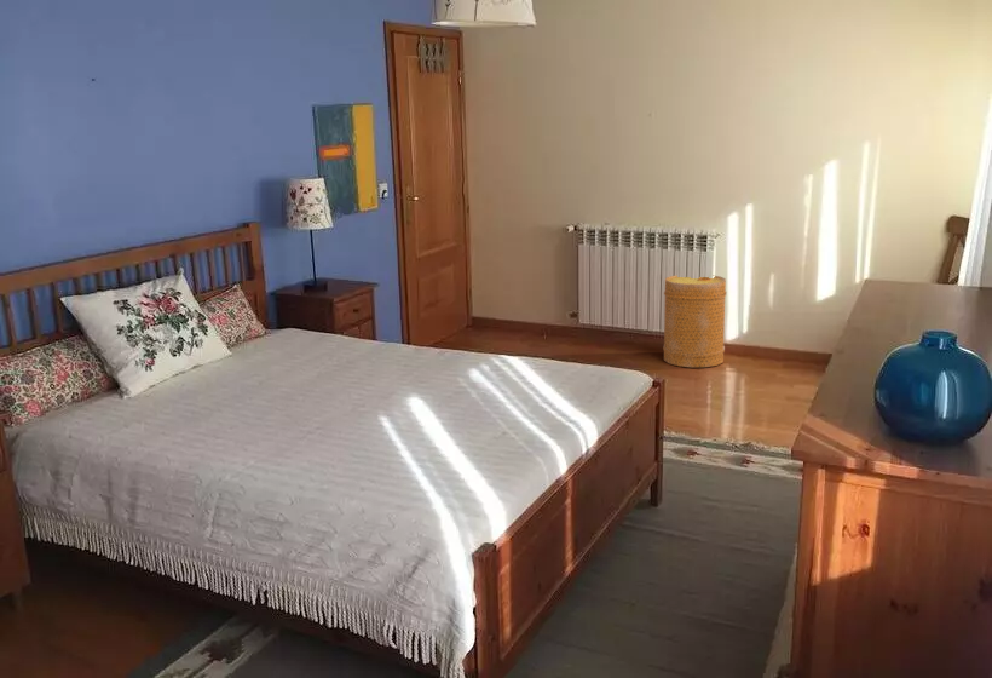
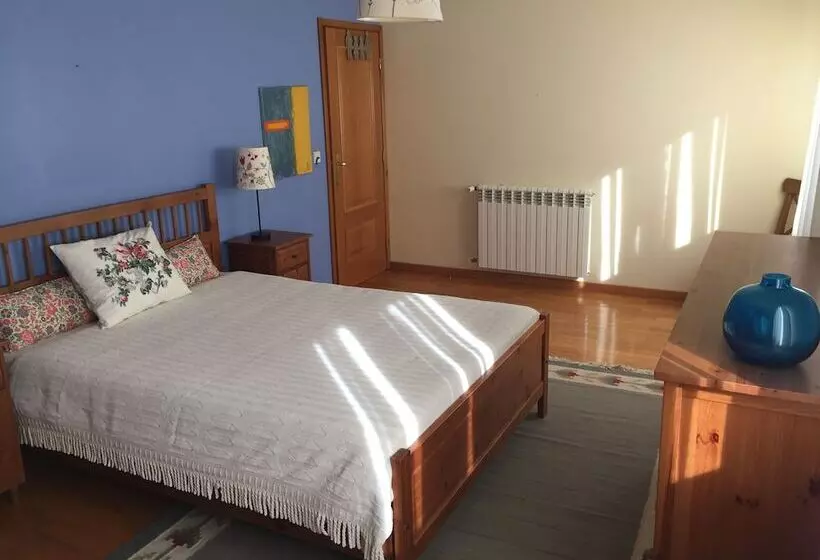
- basket [662,275,727,368]
